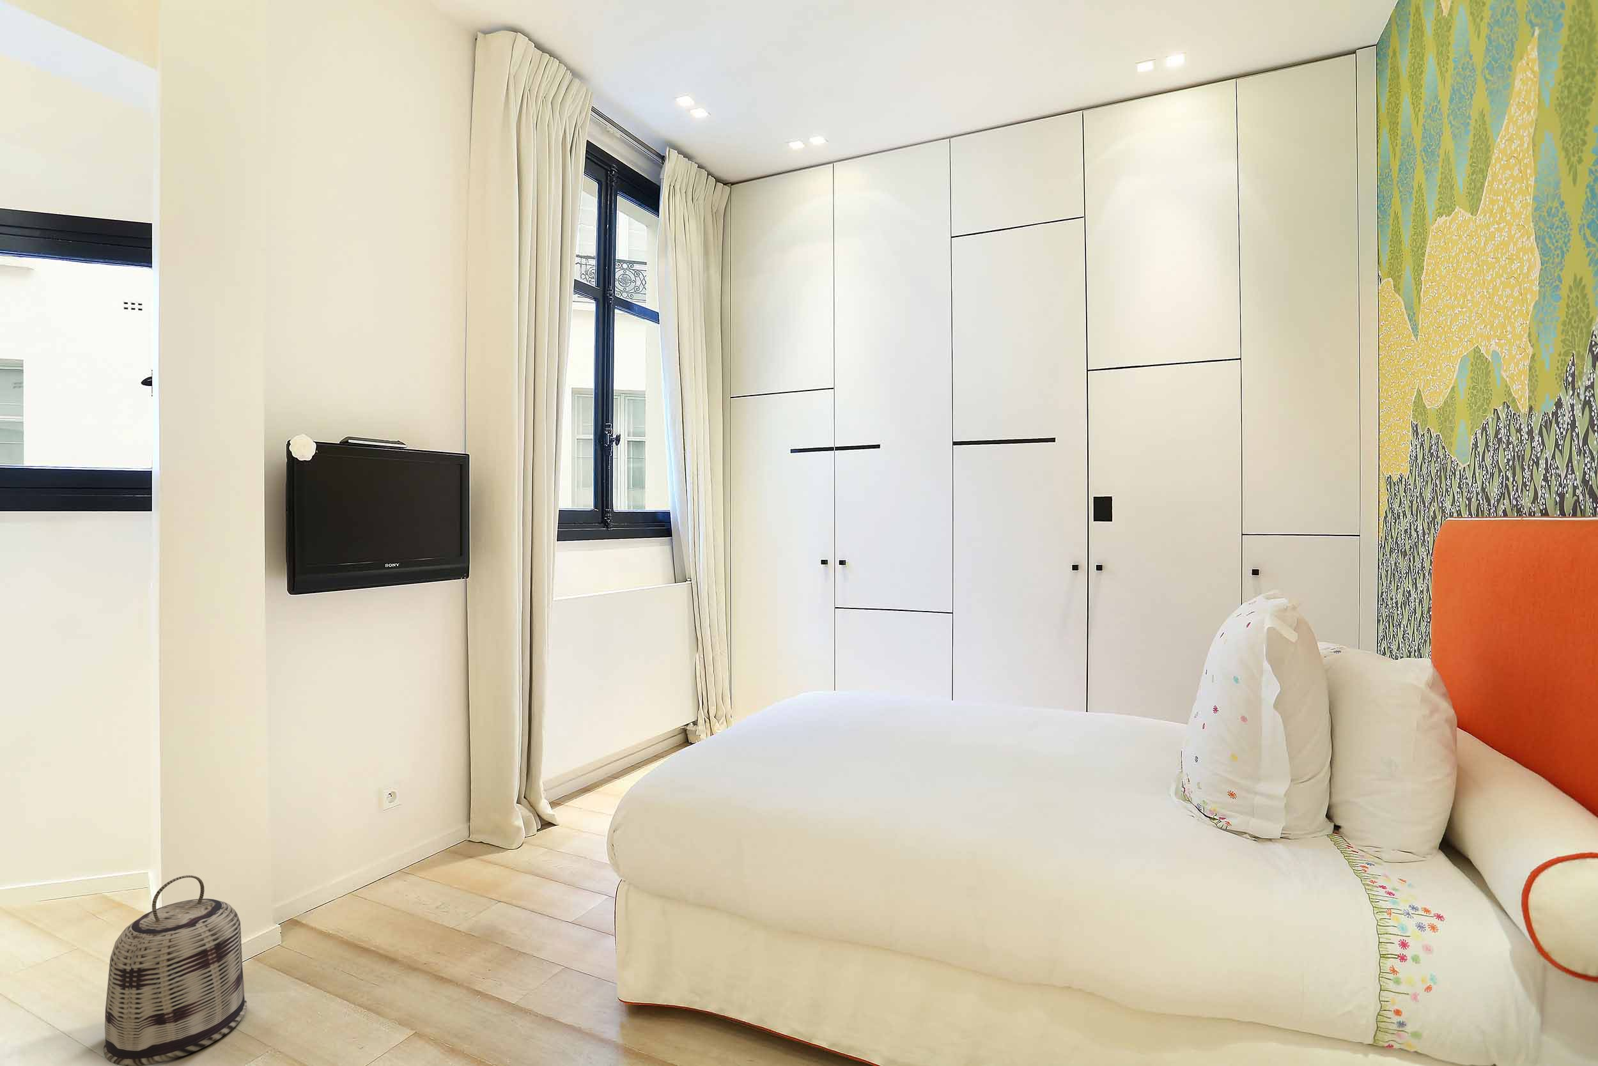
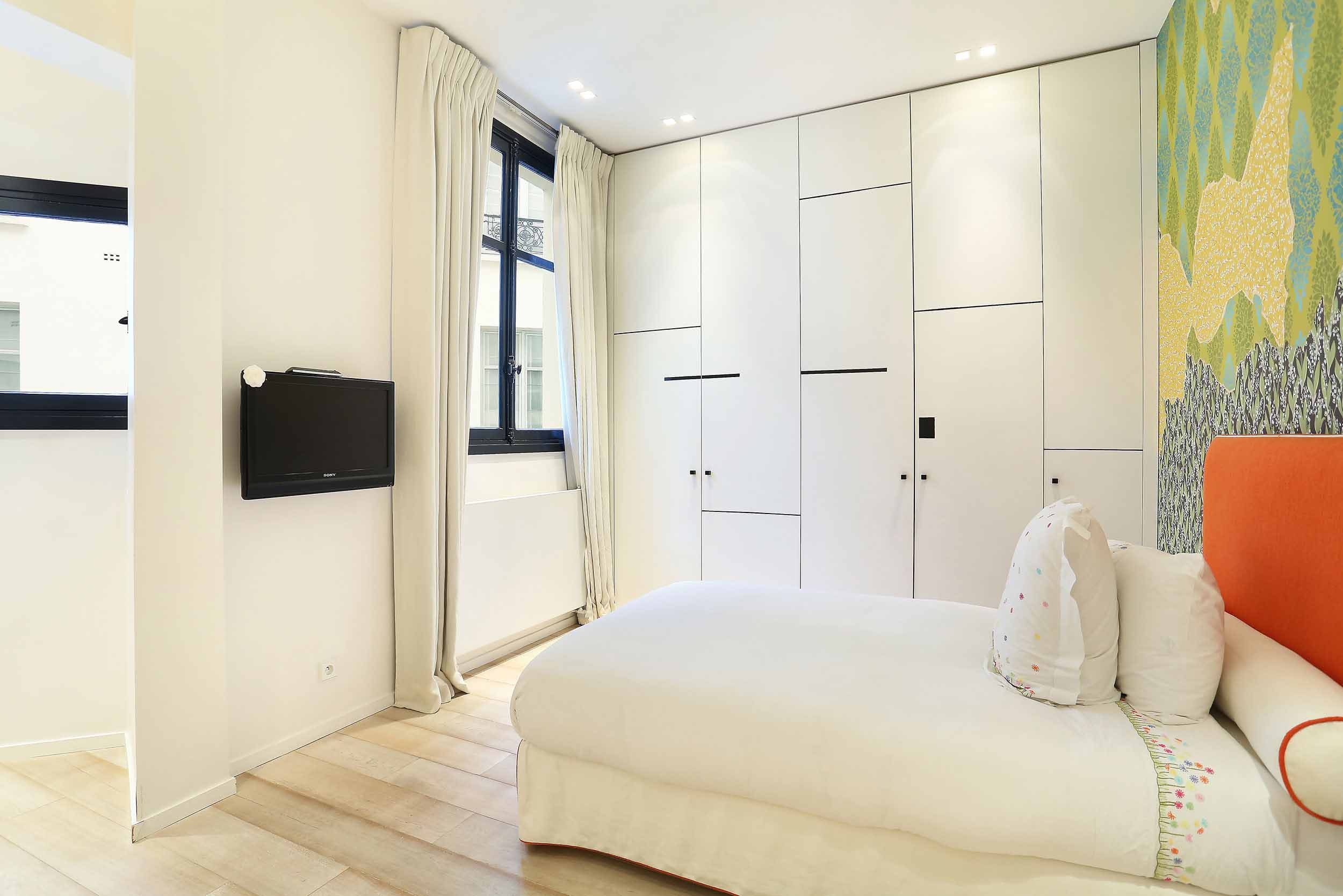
- basket [102,874,247,1066]
